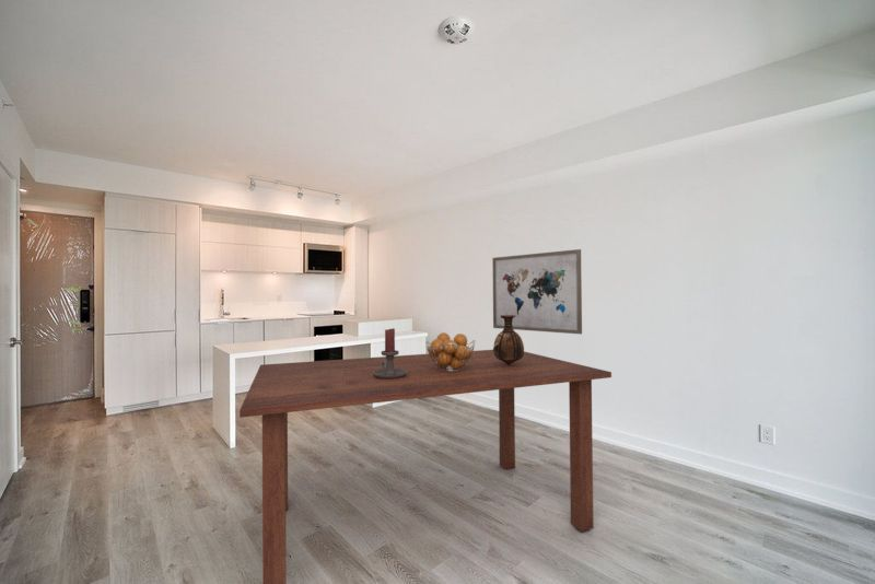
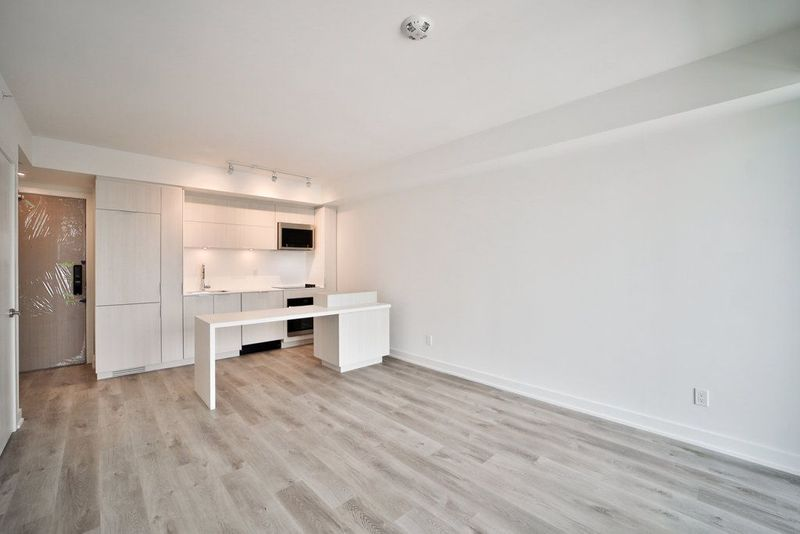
- dining table [238,349,612,584]
- candle holder [373,327,407,378]
- wall art [491,248,583,336]
- vase [492,315,525,364]
- fruit basket [424,331,476,372]
